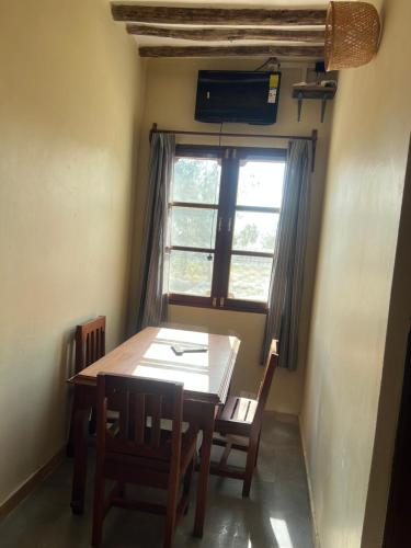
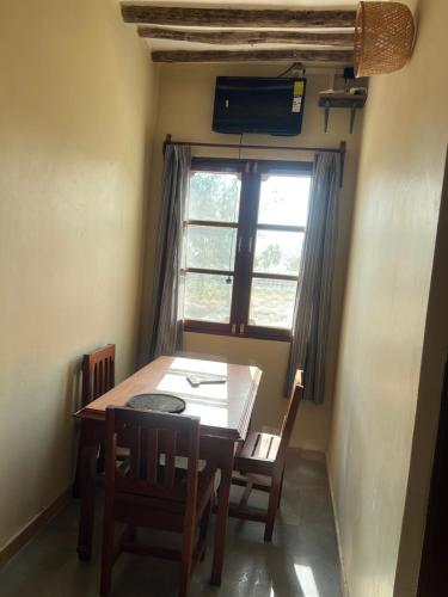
+ plate [127,392,188,414]
